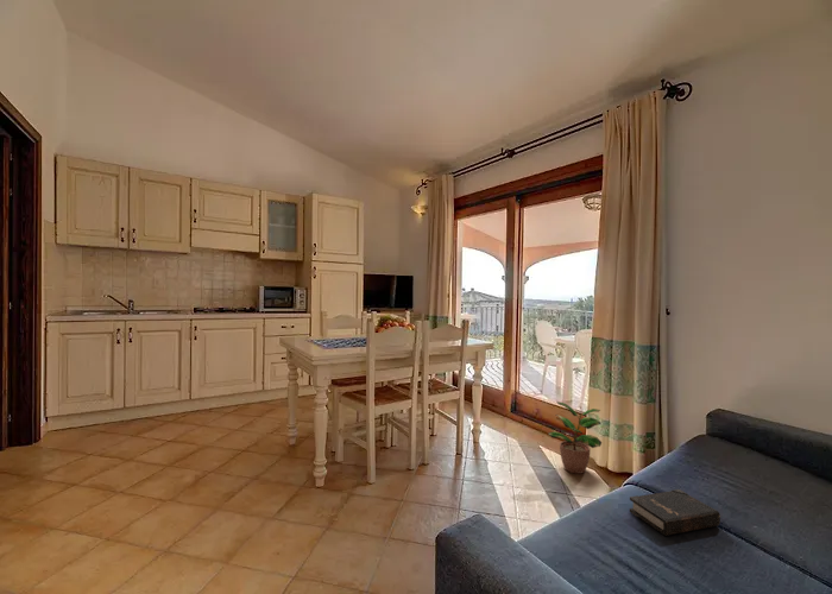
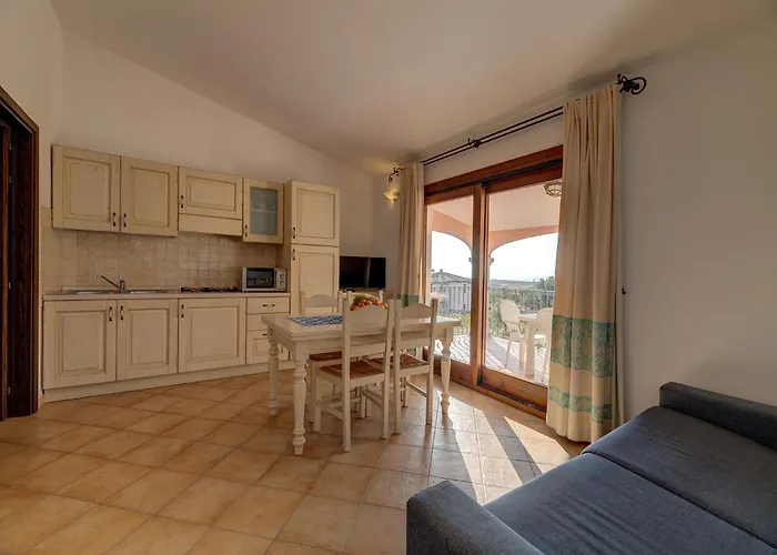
- potted plant [547,400,603,475]
- hardback book [629,488,721,537]
